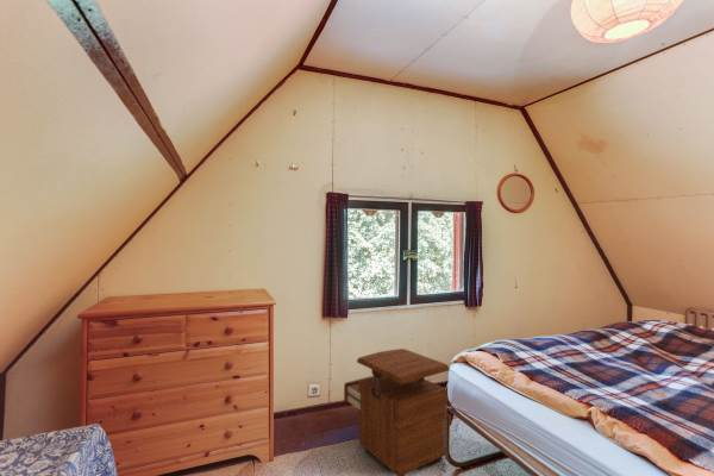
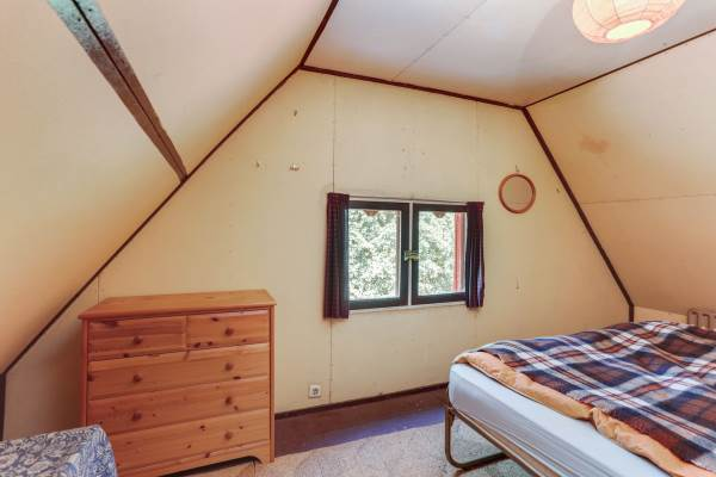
- nightstand [343,347,451,476]
